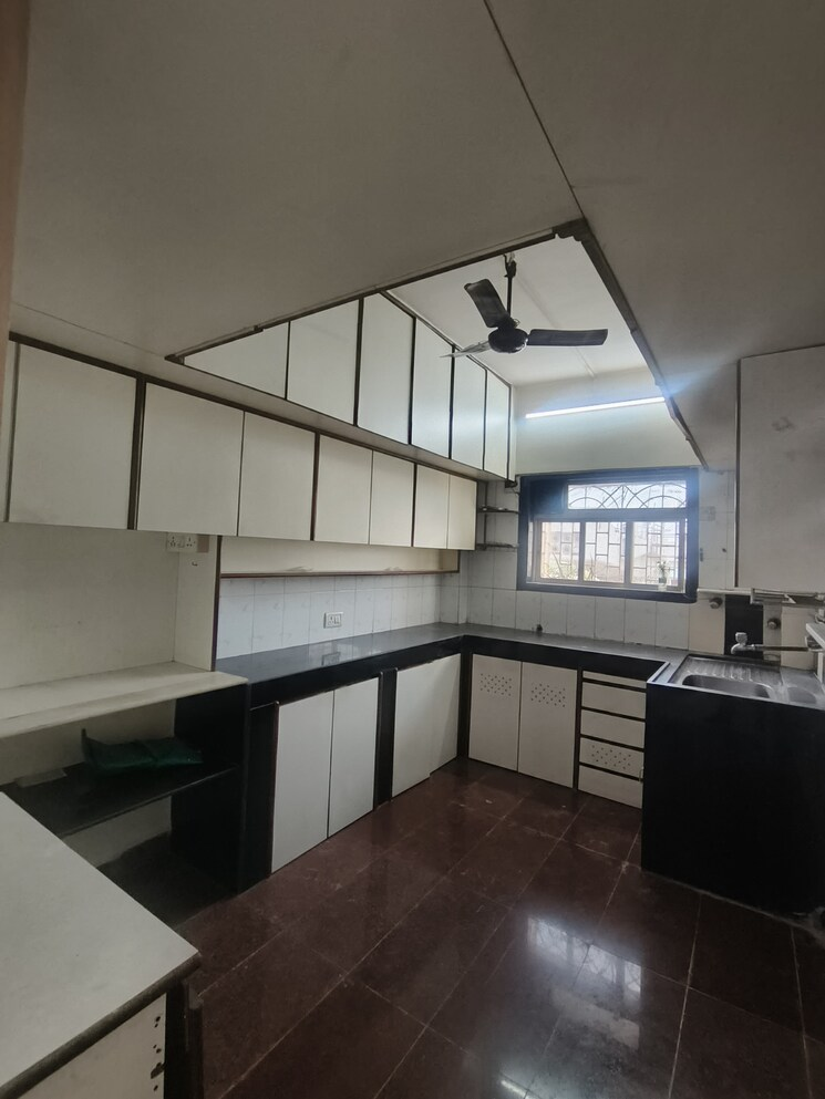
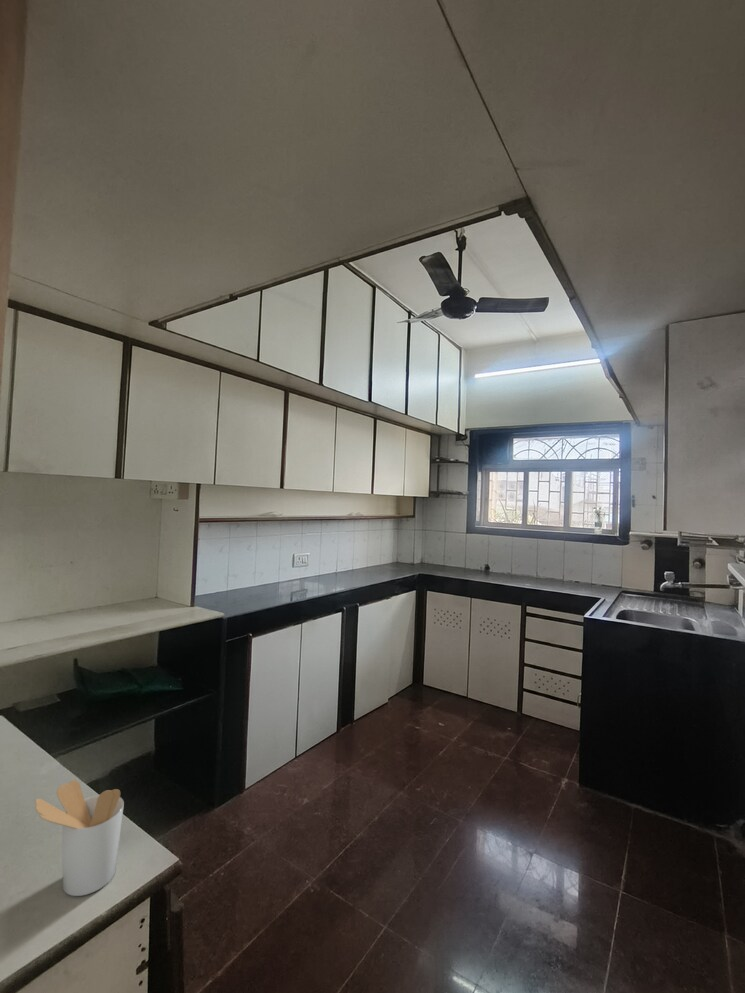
+ utensil holder [34,779,125,897]
